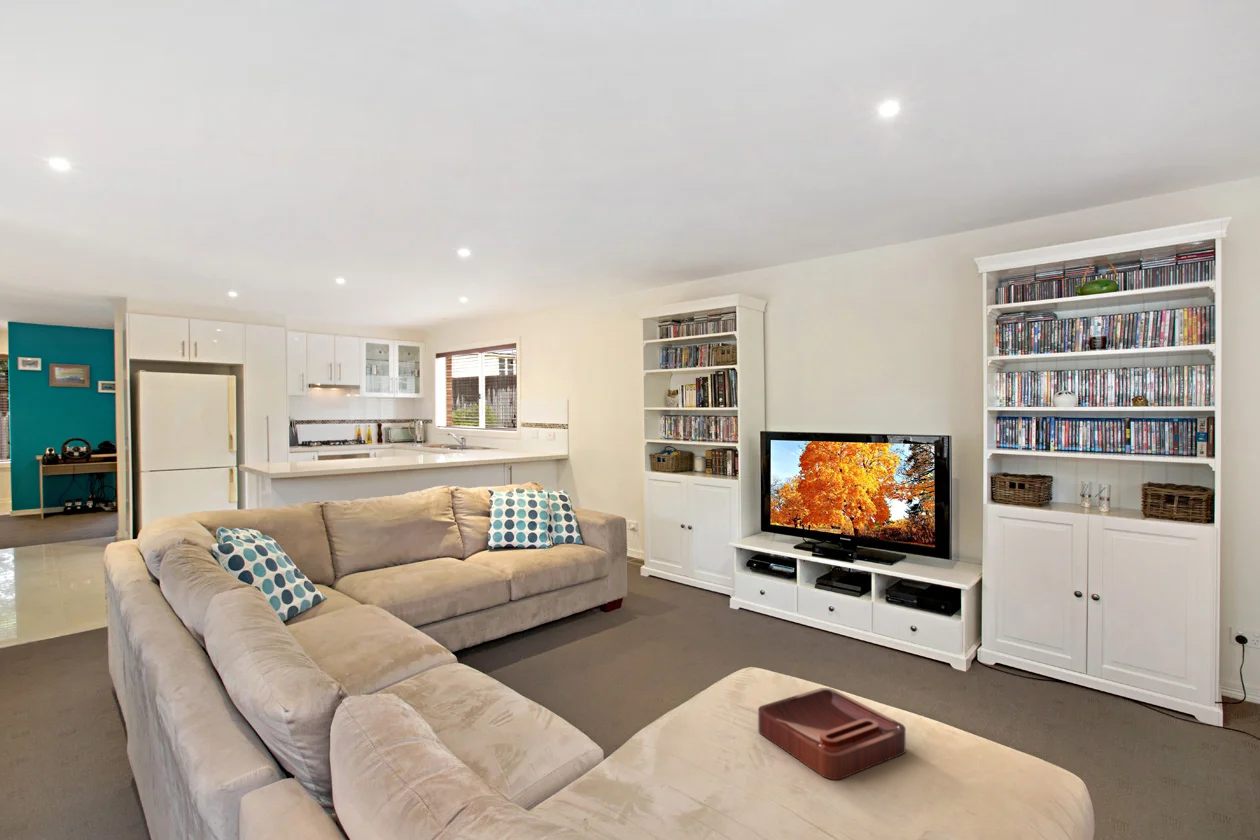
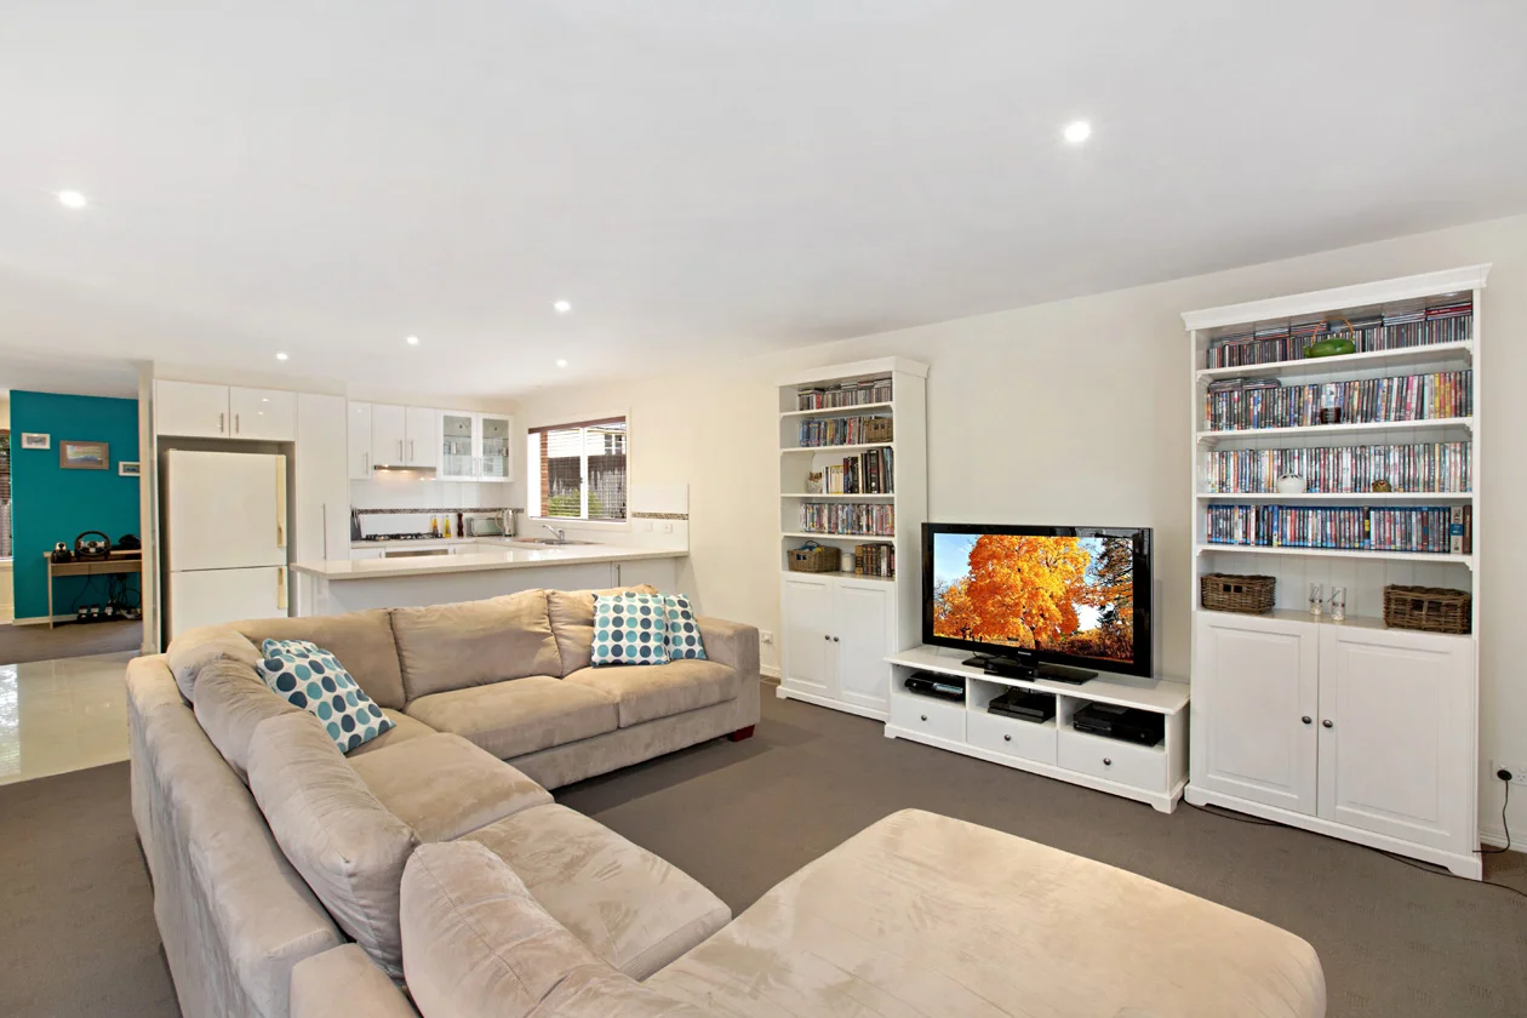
- decorative tray [757,687,907,781]
